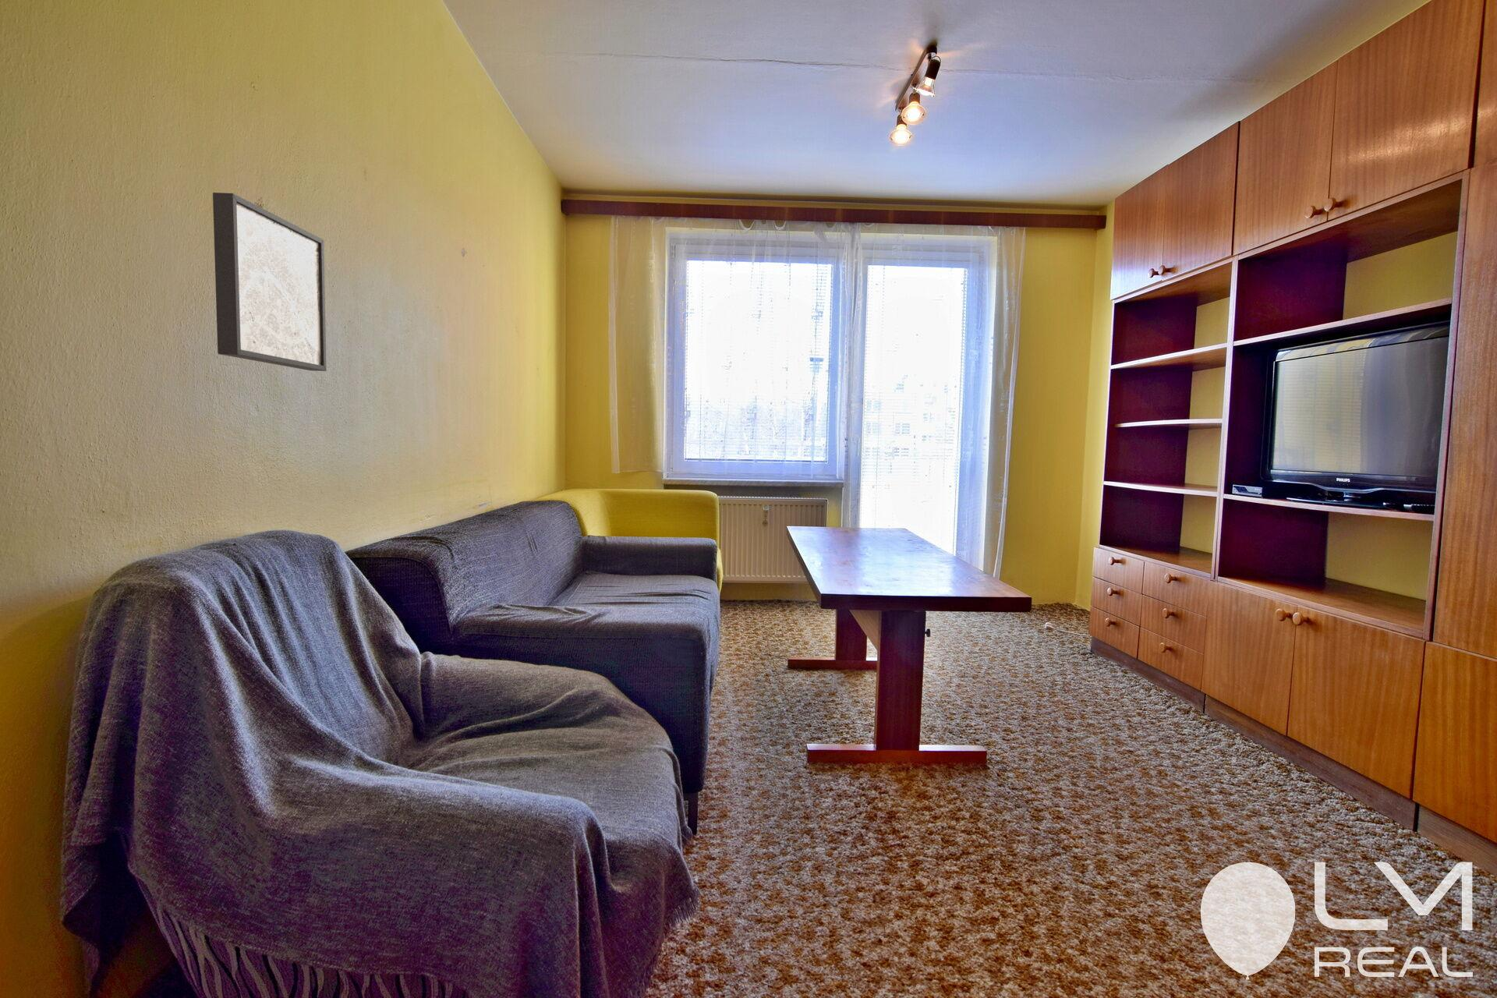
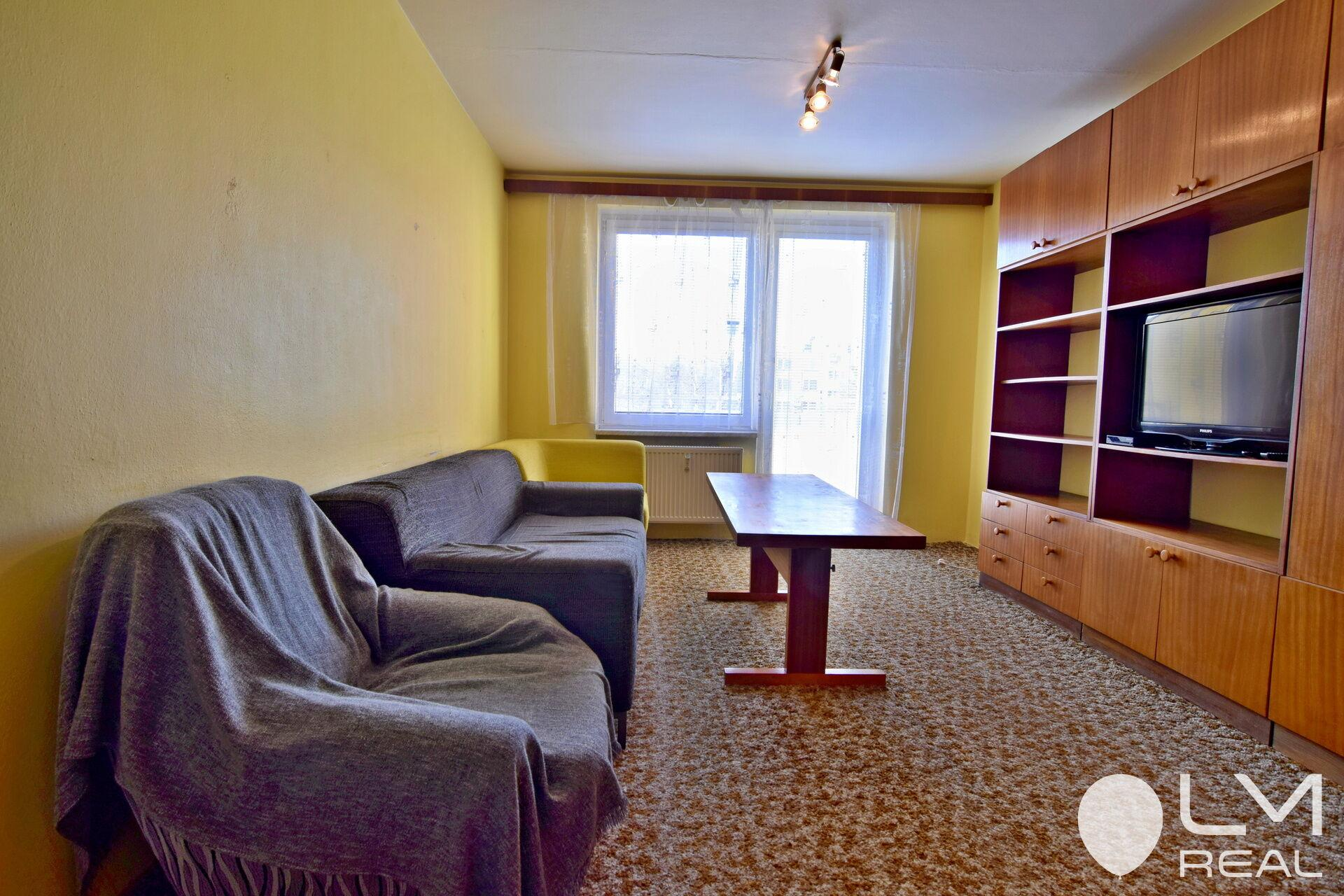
- wall art [212,192,327,372]
